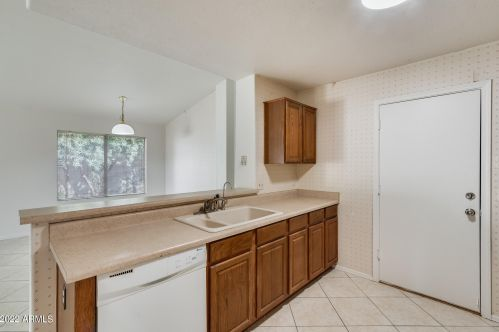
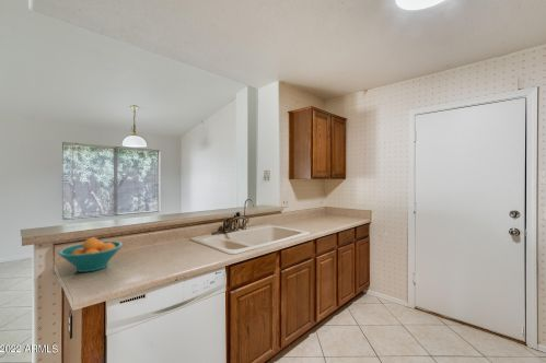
+ fruit bowl [57,237,124,273]
